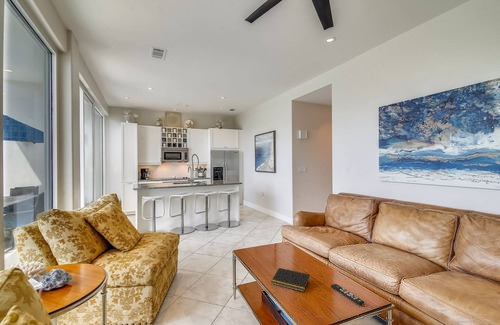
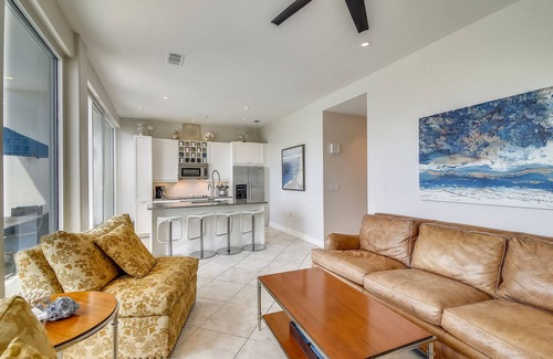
- notepad [270,267,311,293]
- remote control [330,283,365,306]
